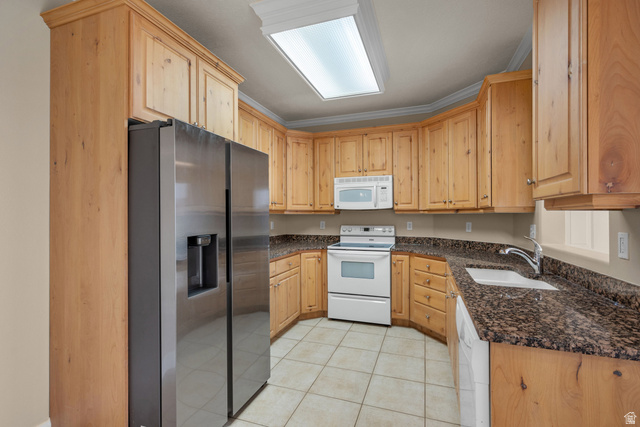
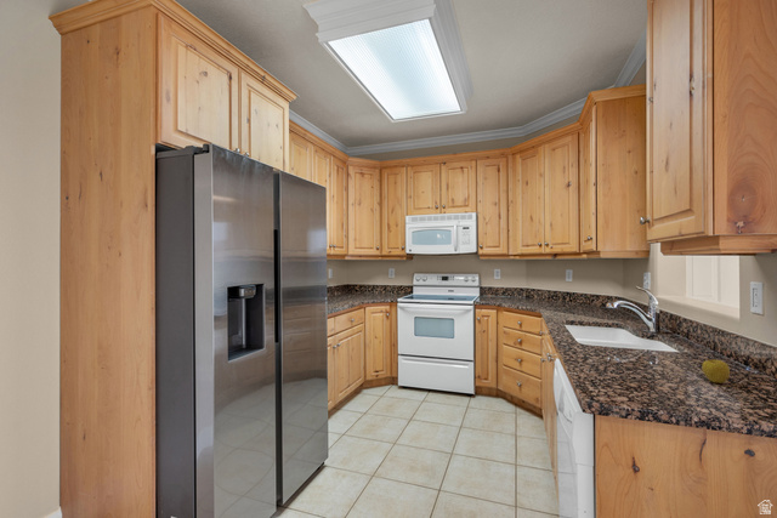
+ apple [701,358,731,385]
